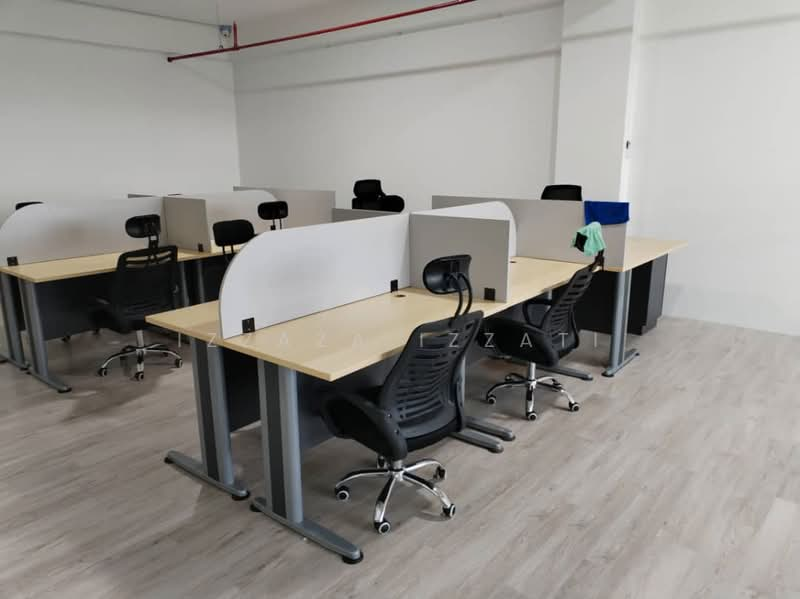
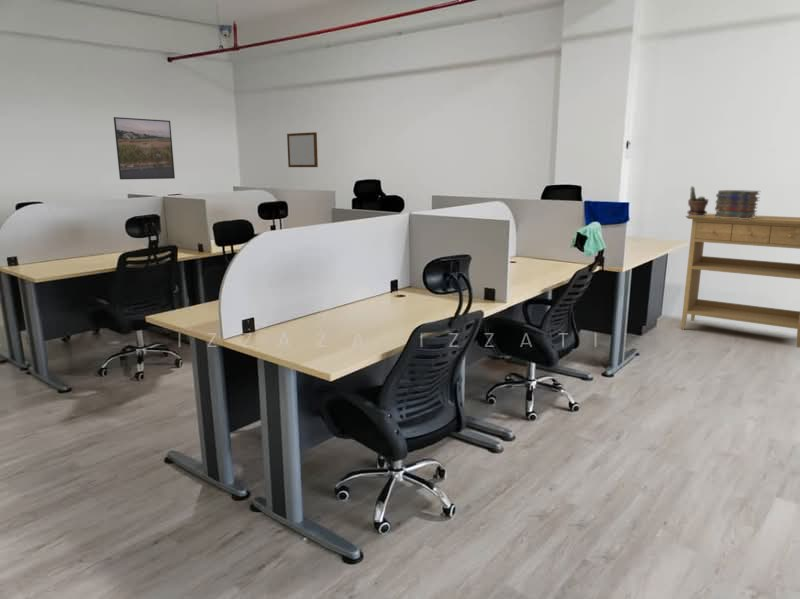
+ console table [680,212,800,348]
+ writing board [286,131,319,168]
+ book stack [714,189,761,219]
+ potted plant [686,185,710,216]
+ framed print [113,116,176,180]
